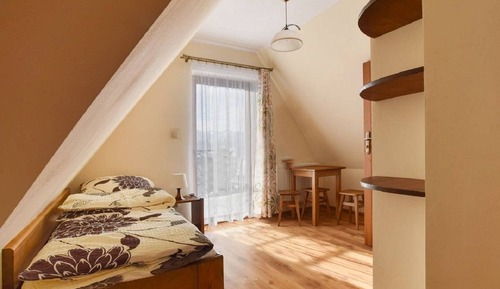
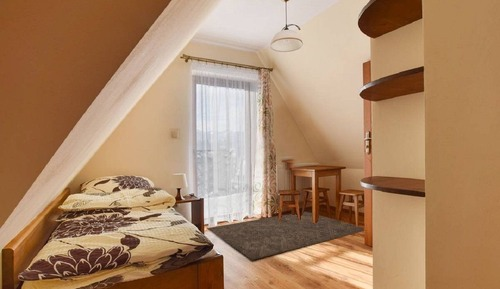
+ rug [206,210,365,261]
